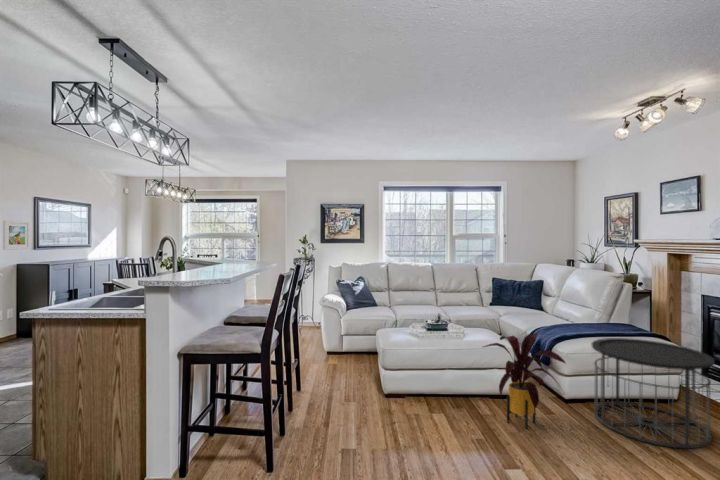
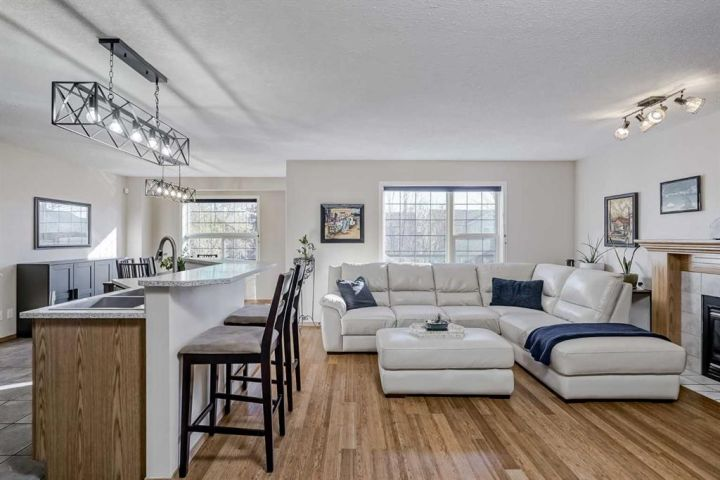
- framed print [2,220,31,251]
- side table [591,337,716,450]
- house plant [482,332,567,430]
